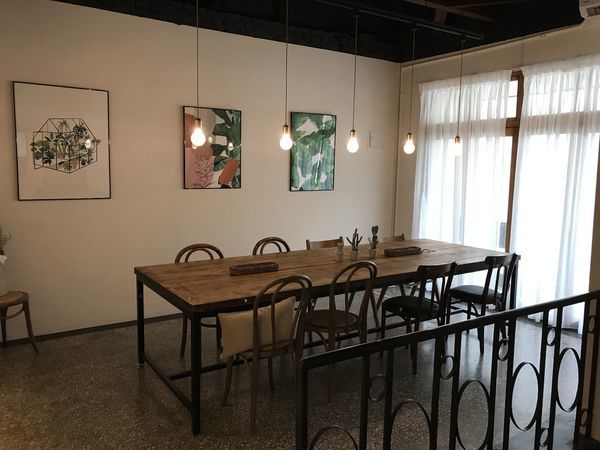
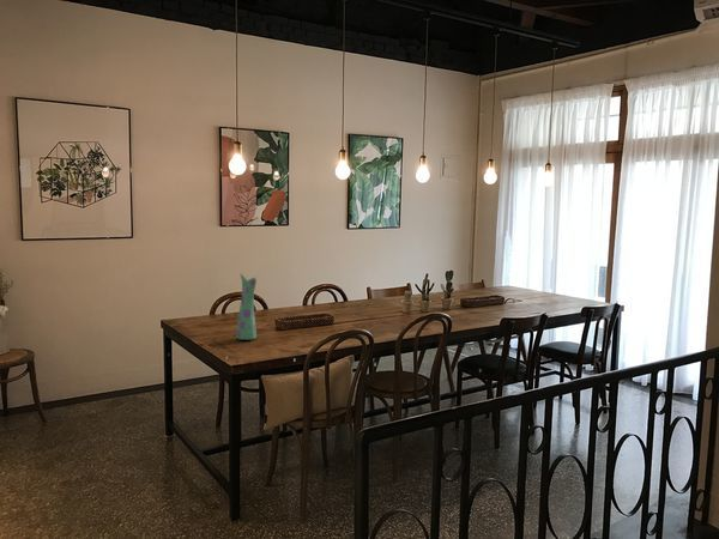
+ vase [235,272,258,341]
